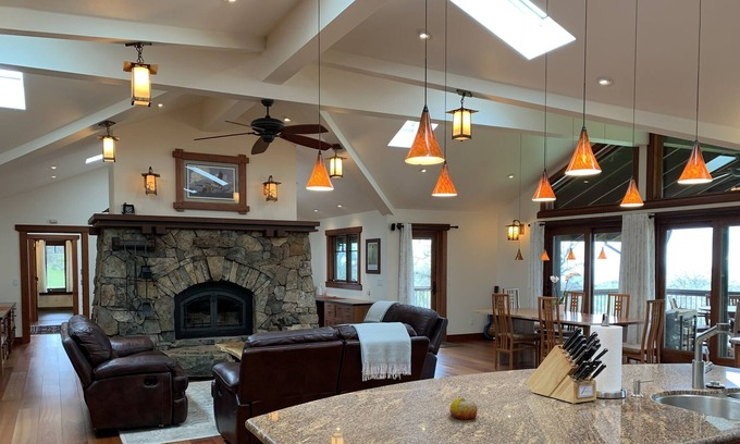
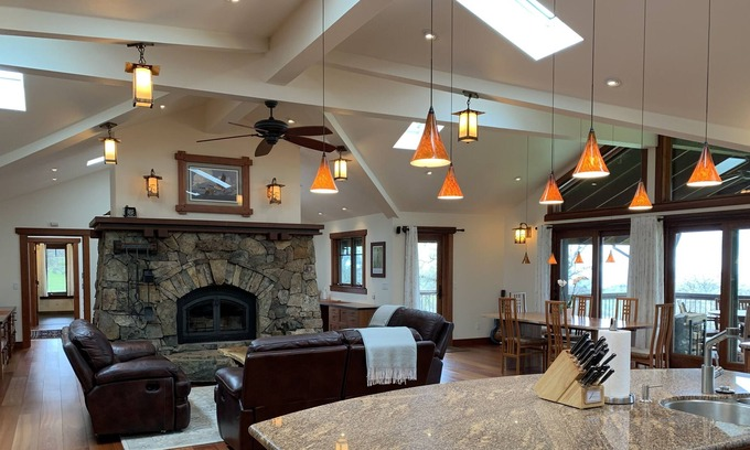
- fruit [448,397,479,421]
